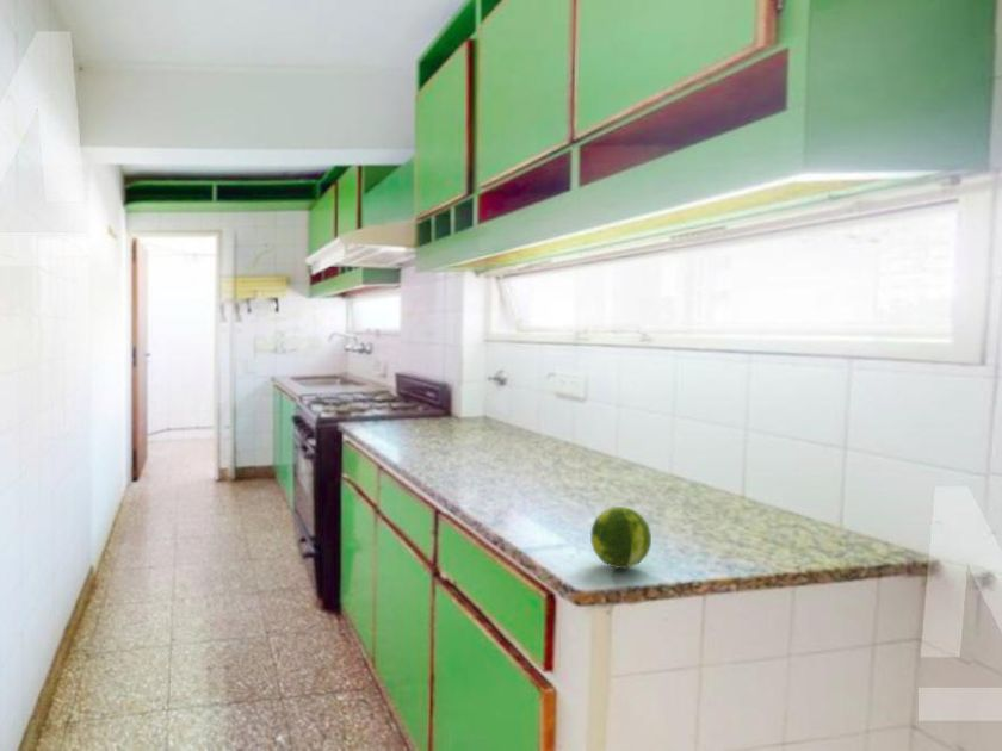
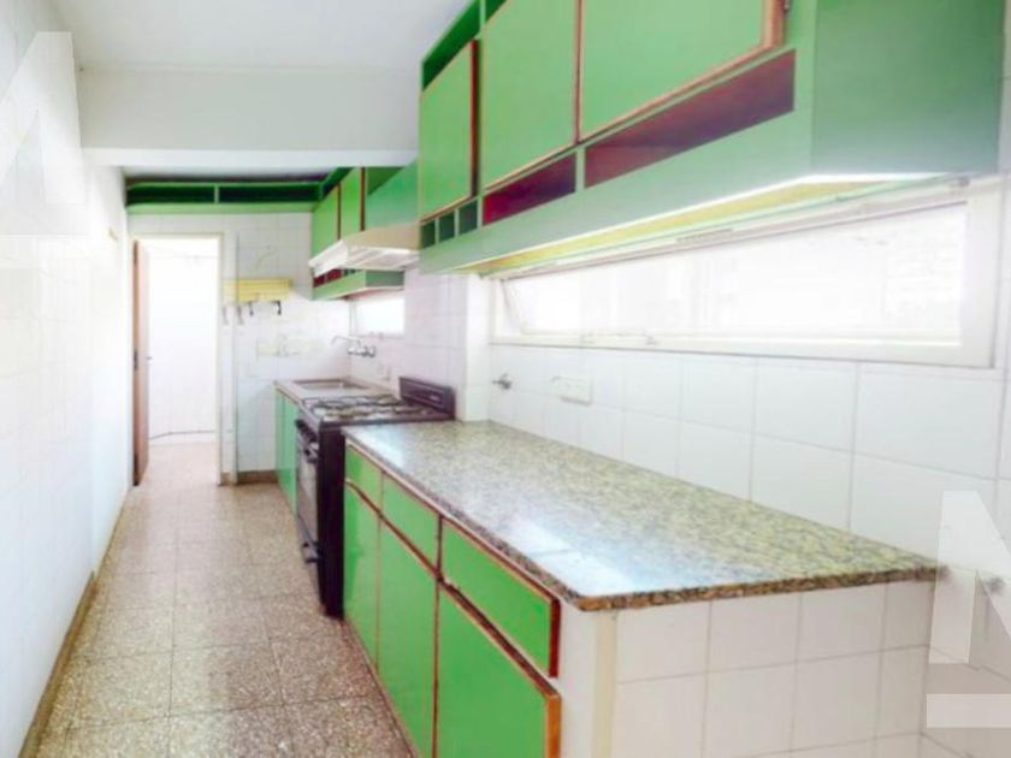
- fruit [589,505,652,570]
